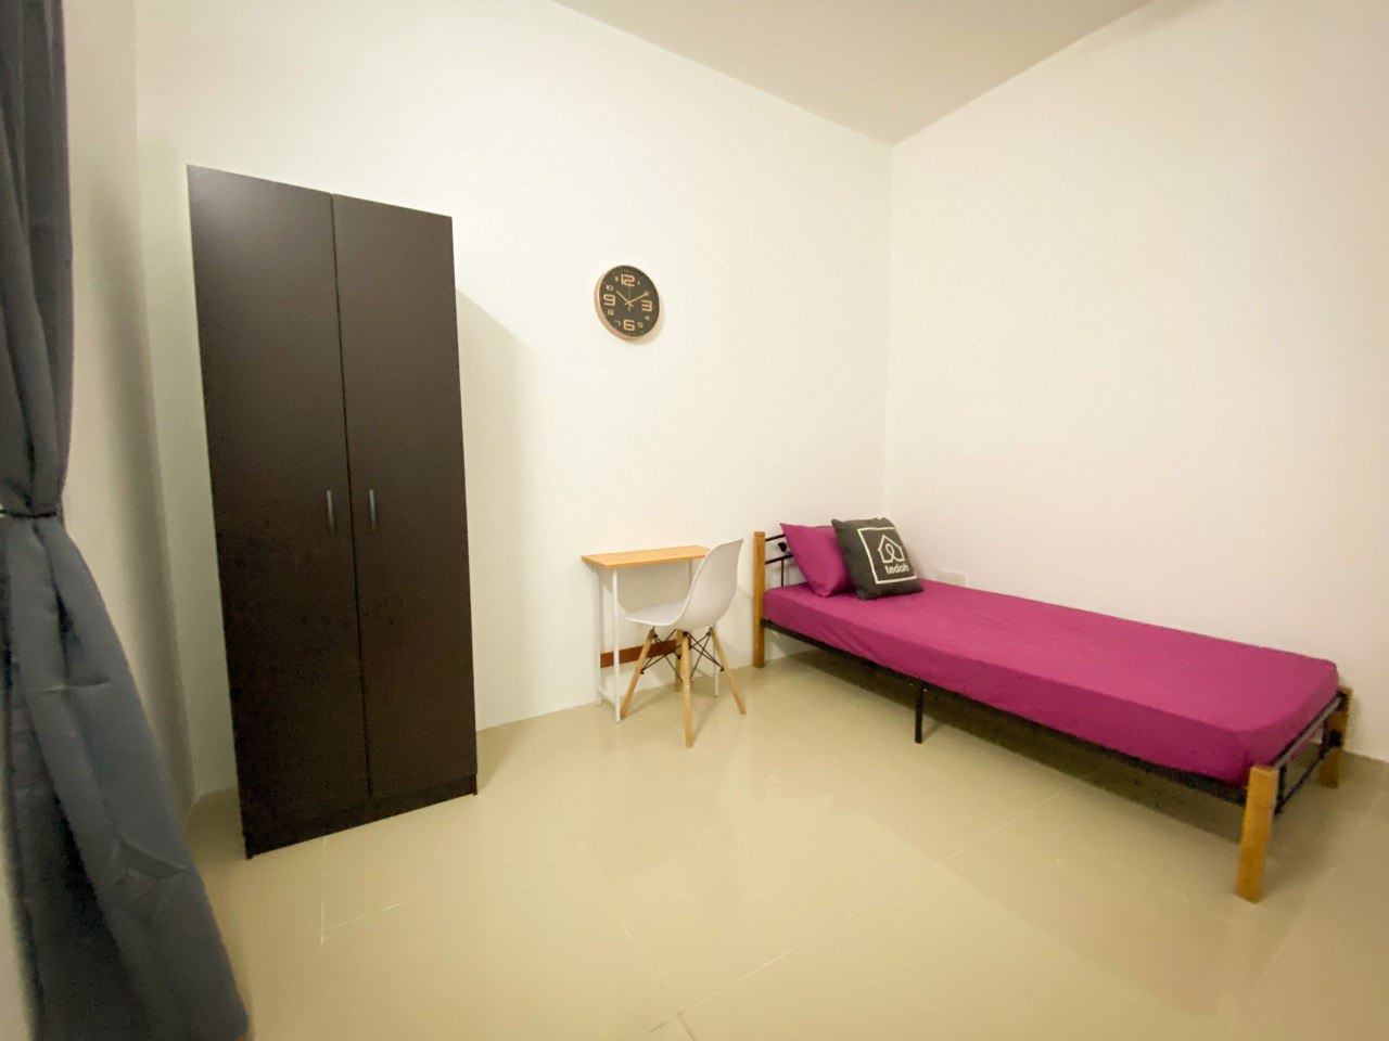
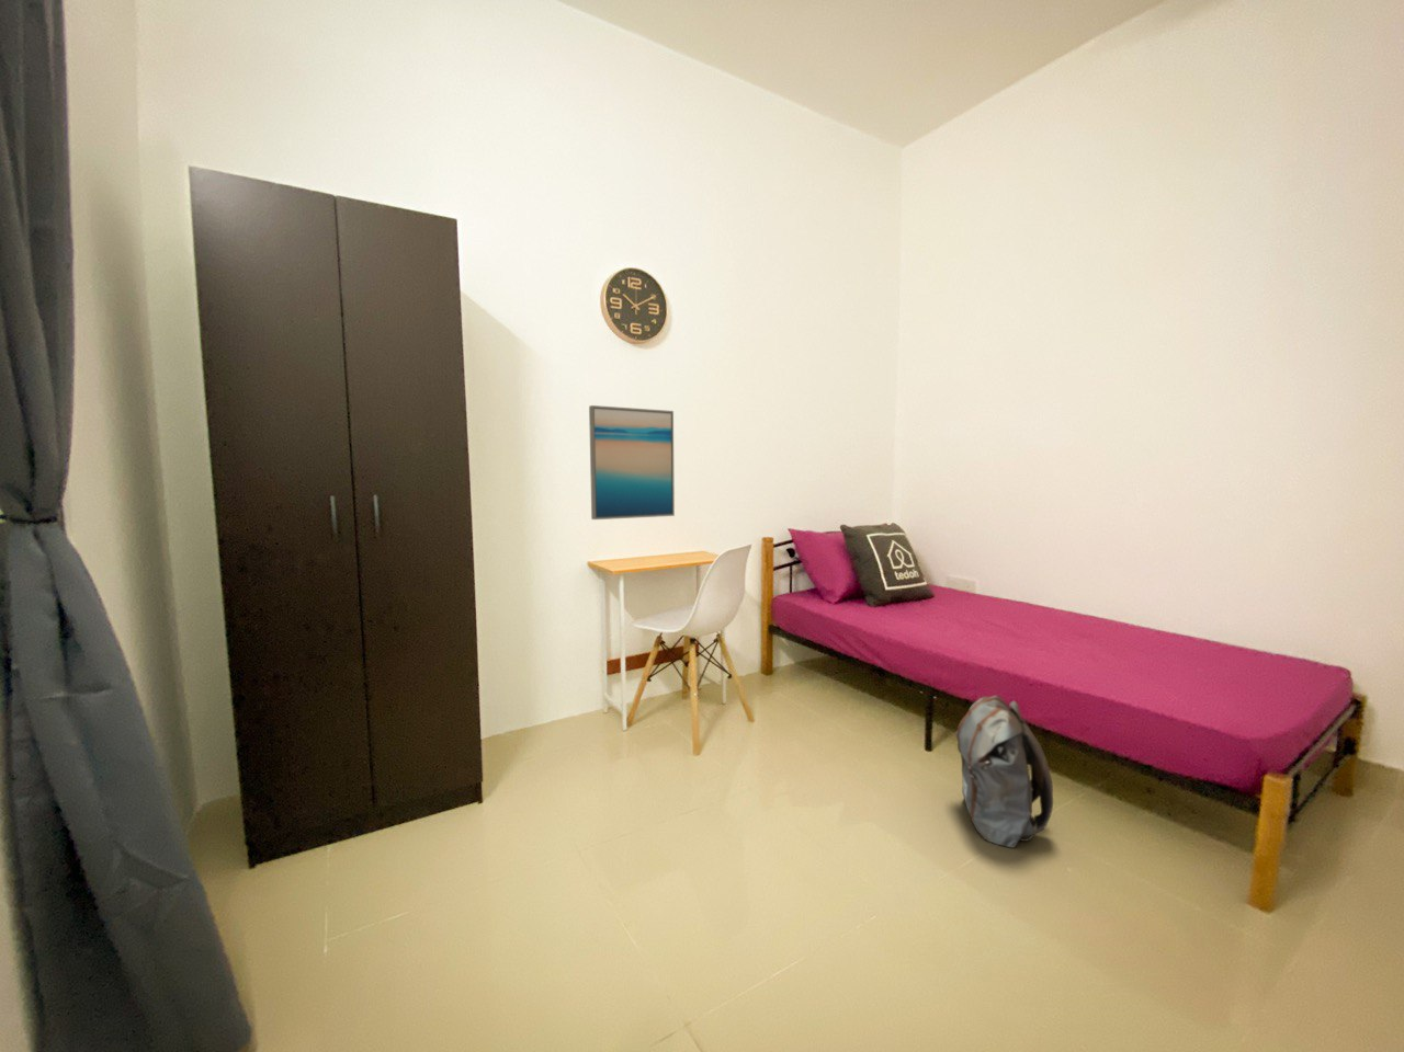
+ backpack [954,695,1054,850]
+ wall art [588,404,675,520]
